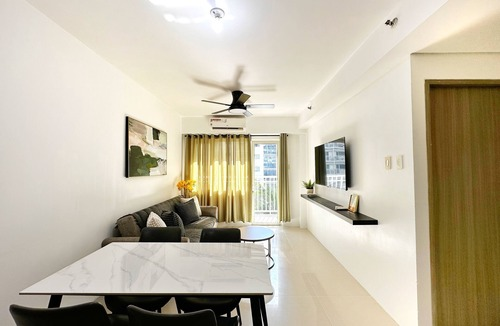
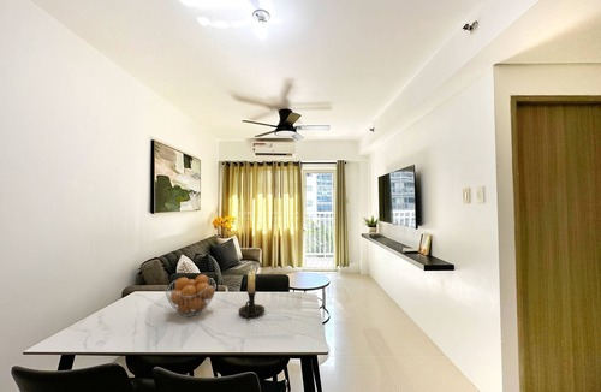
+ candle holder [238,263,266,321]
+ fruit basket [165,273,218,317]
